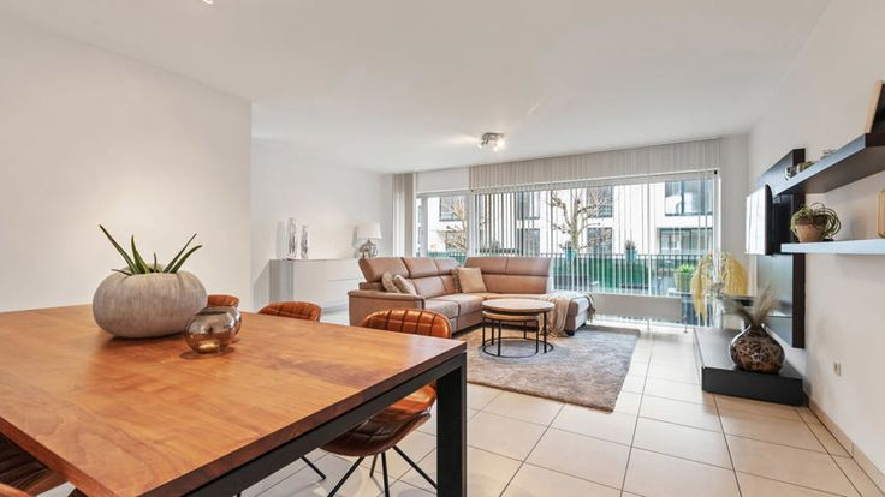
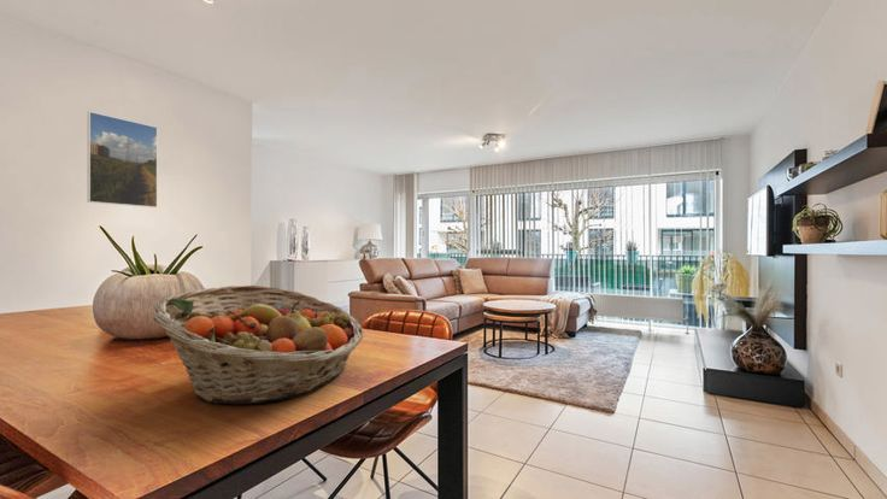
+ fruit basket [149,284,364,405]
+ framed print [87,111,159,209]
